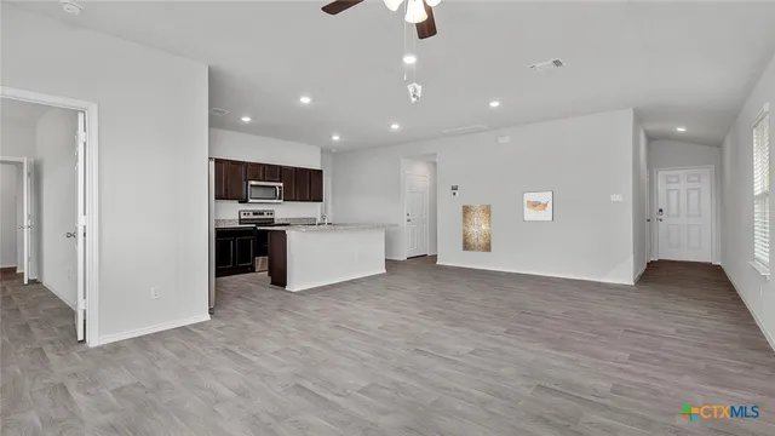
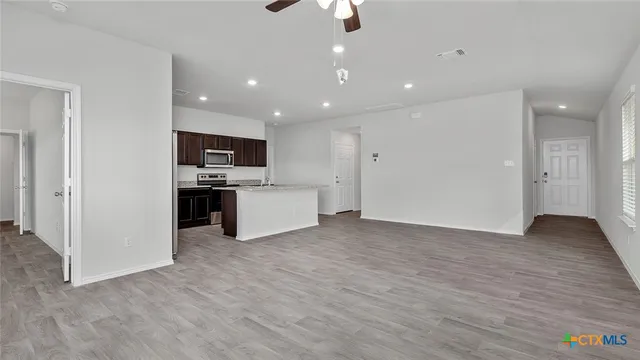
- wall art [461,203,493,253]
- wall art [522,190,555,222]
